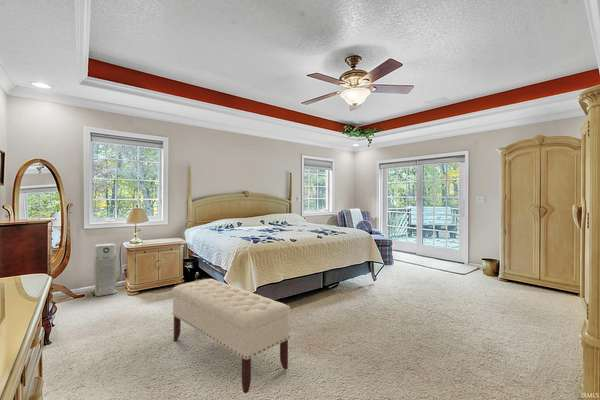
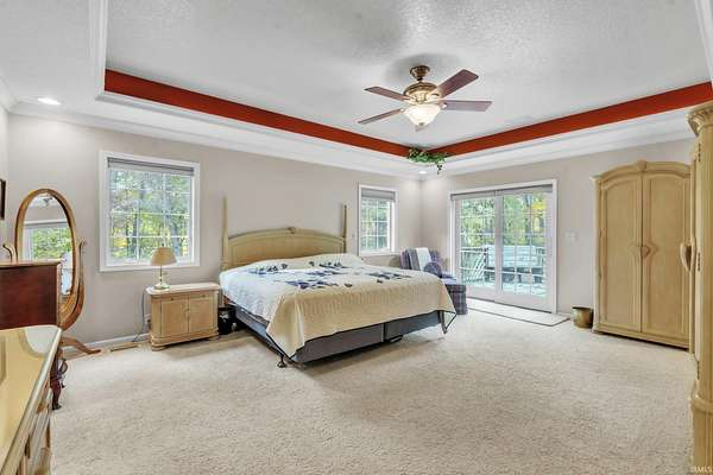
- air purifier [93,243,117,297]
- bench [171,278,291,395]
